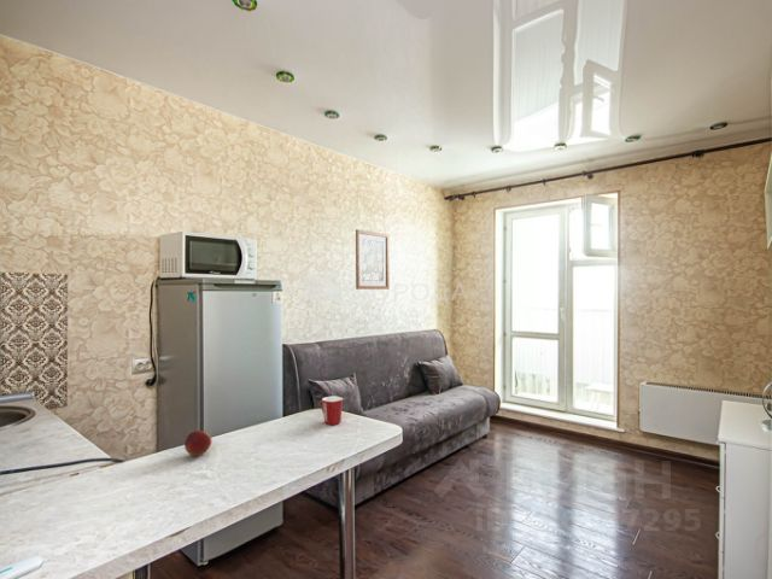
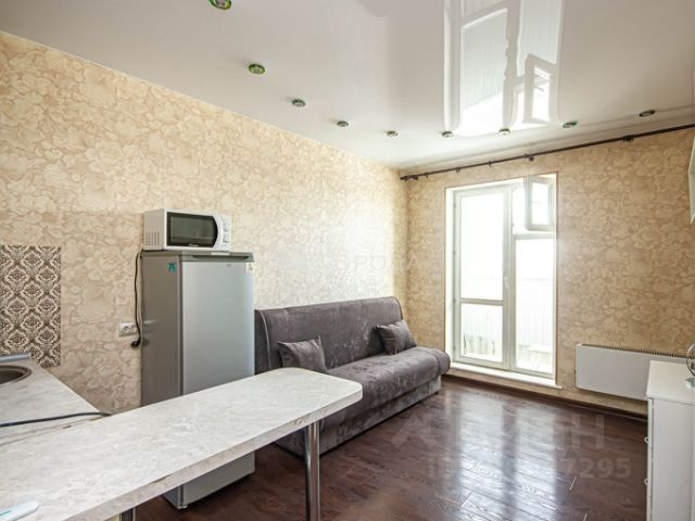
- wall art [355,228,390,291]
- mug [320,394,344,426]
- apple [183,429,212,457]
